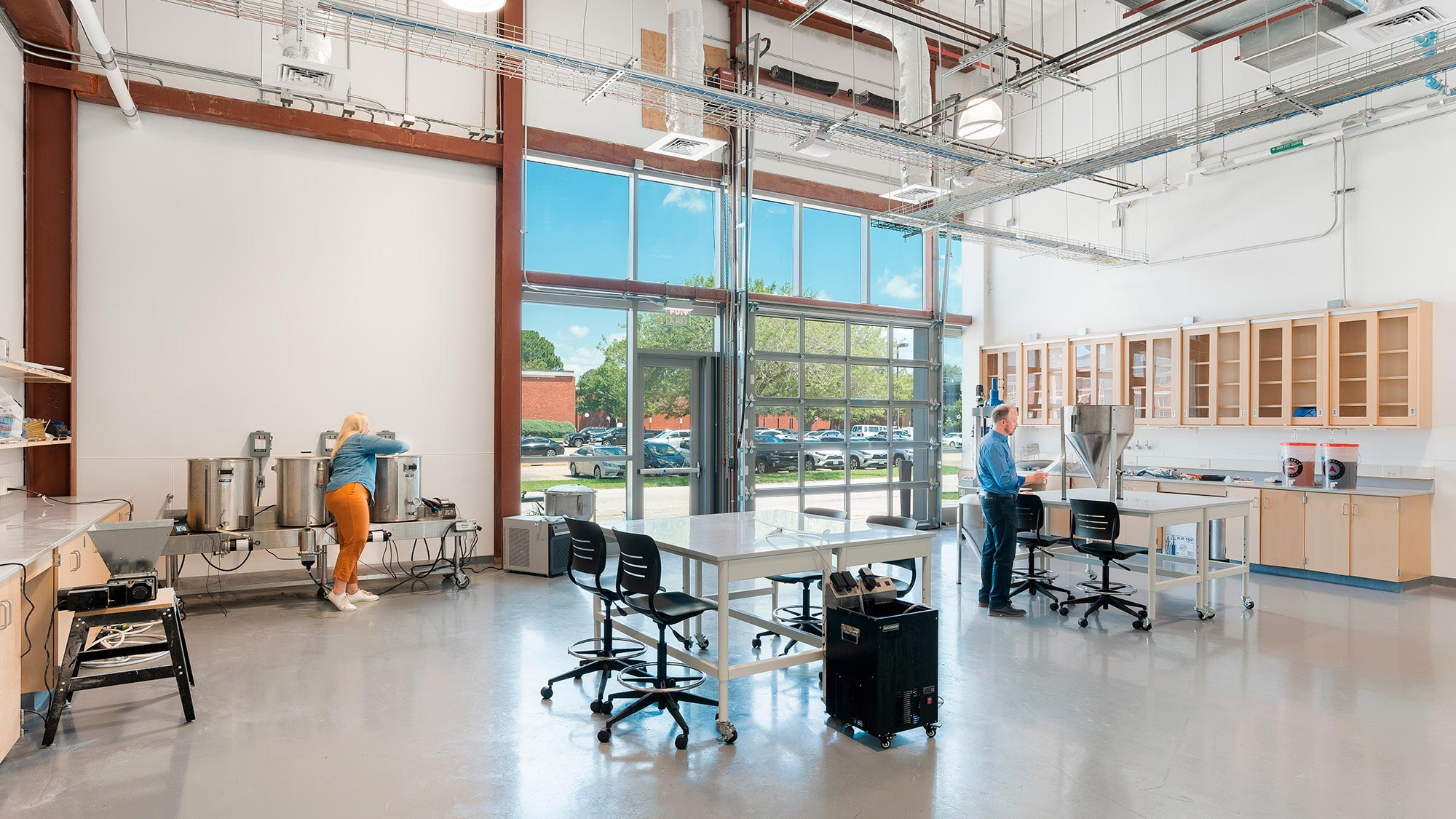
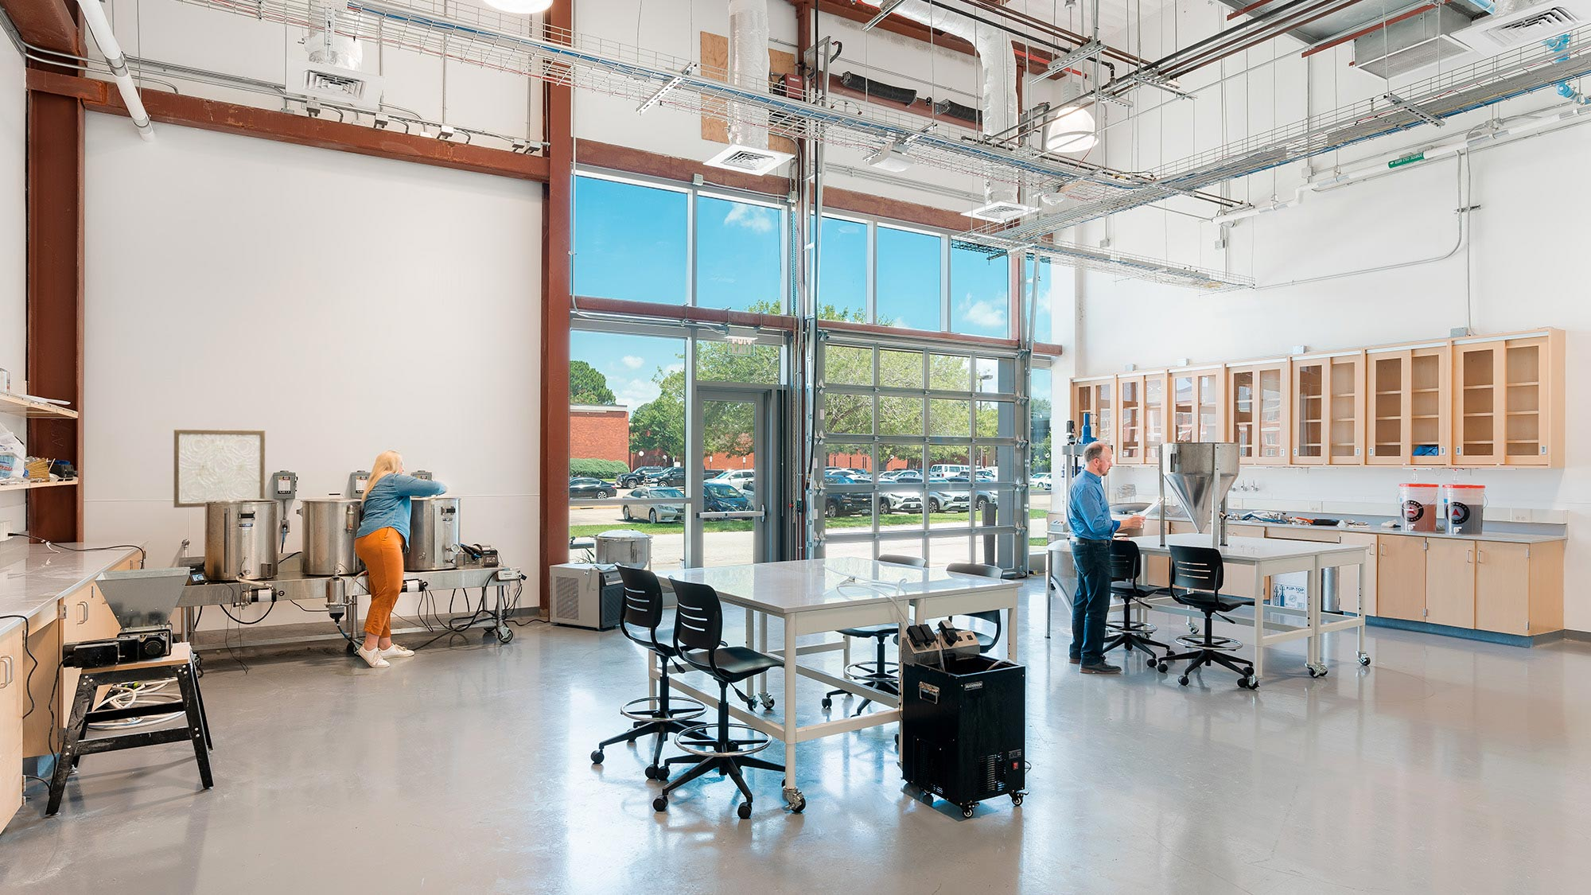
+ wall art [174,427,266,508]
